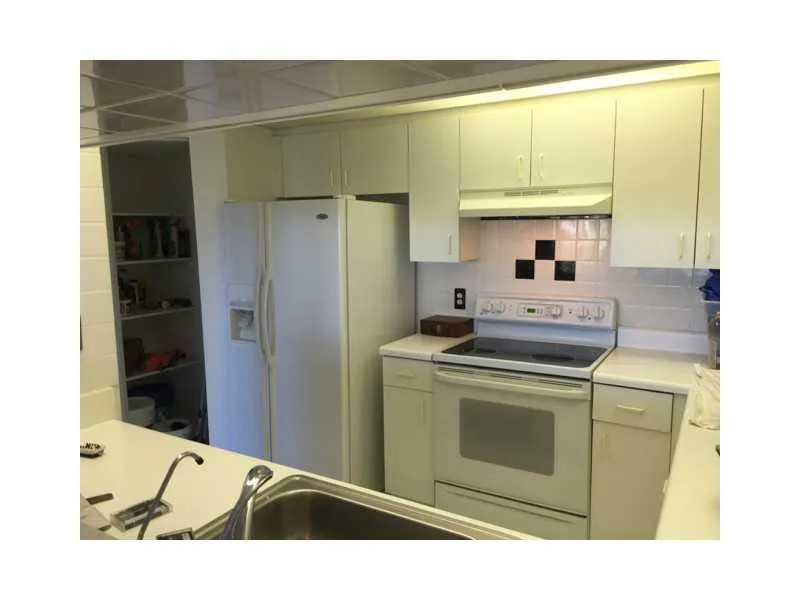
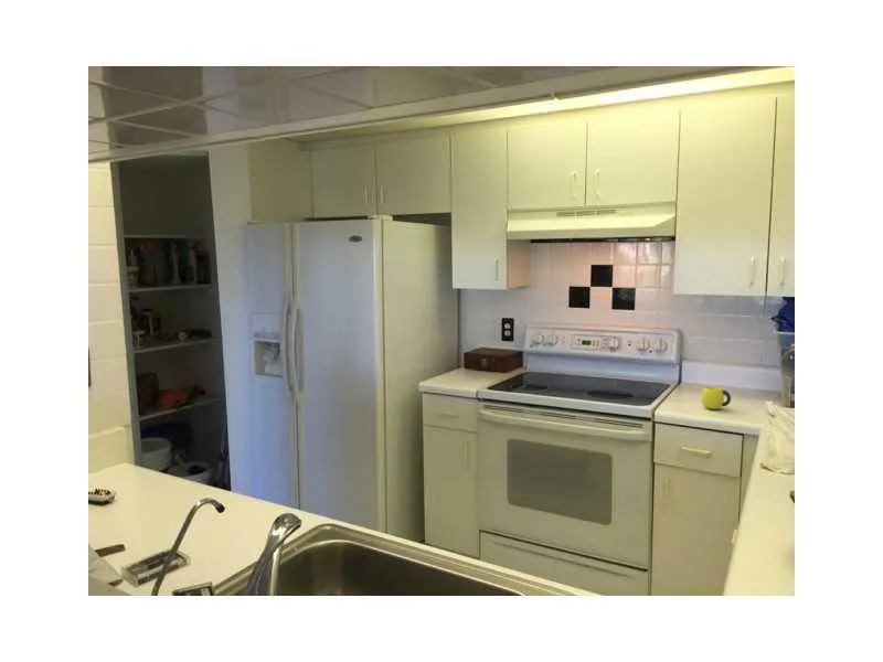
+ cup [701,386,732,410]
